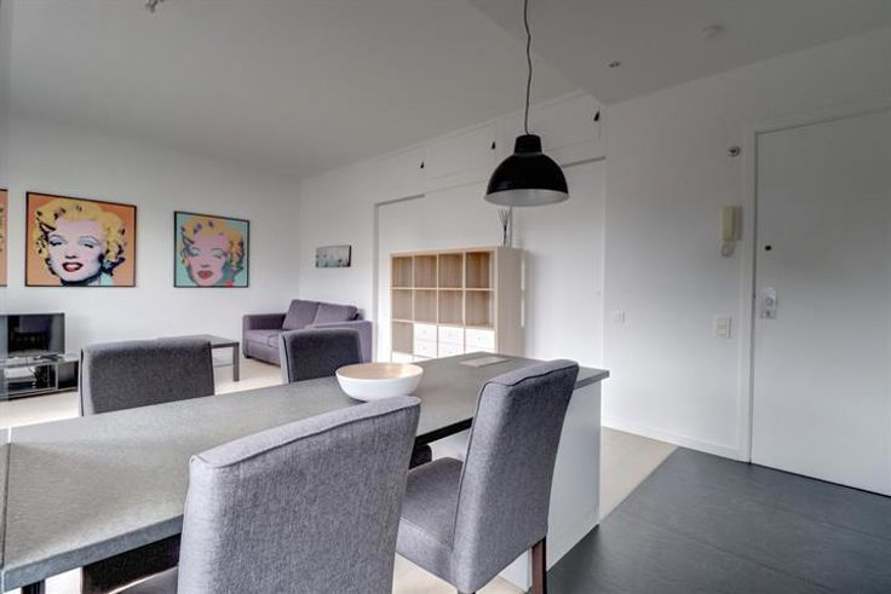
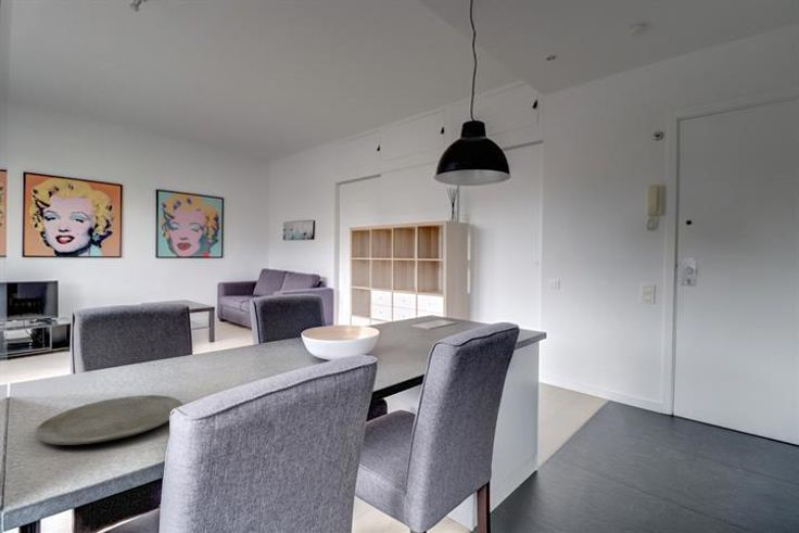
+ plate [35,394,183,446]
